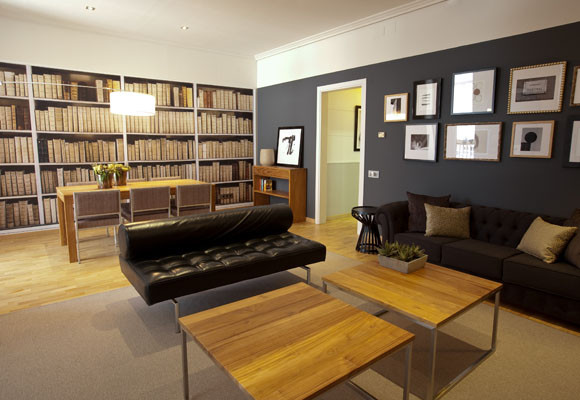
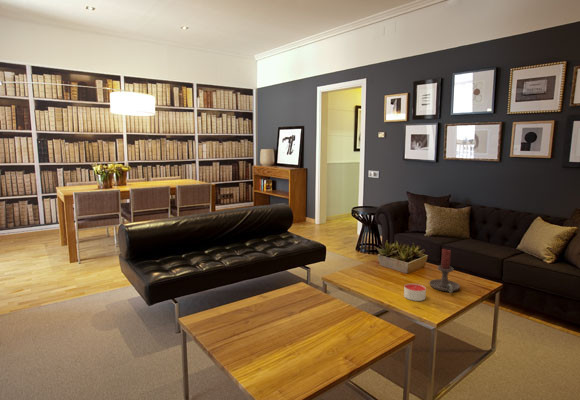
+ candle [403,283,427,302]
+ candle holder [428,248,461,294]
